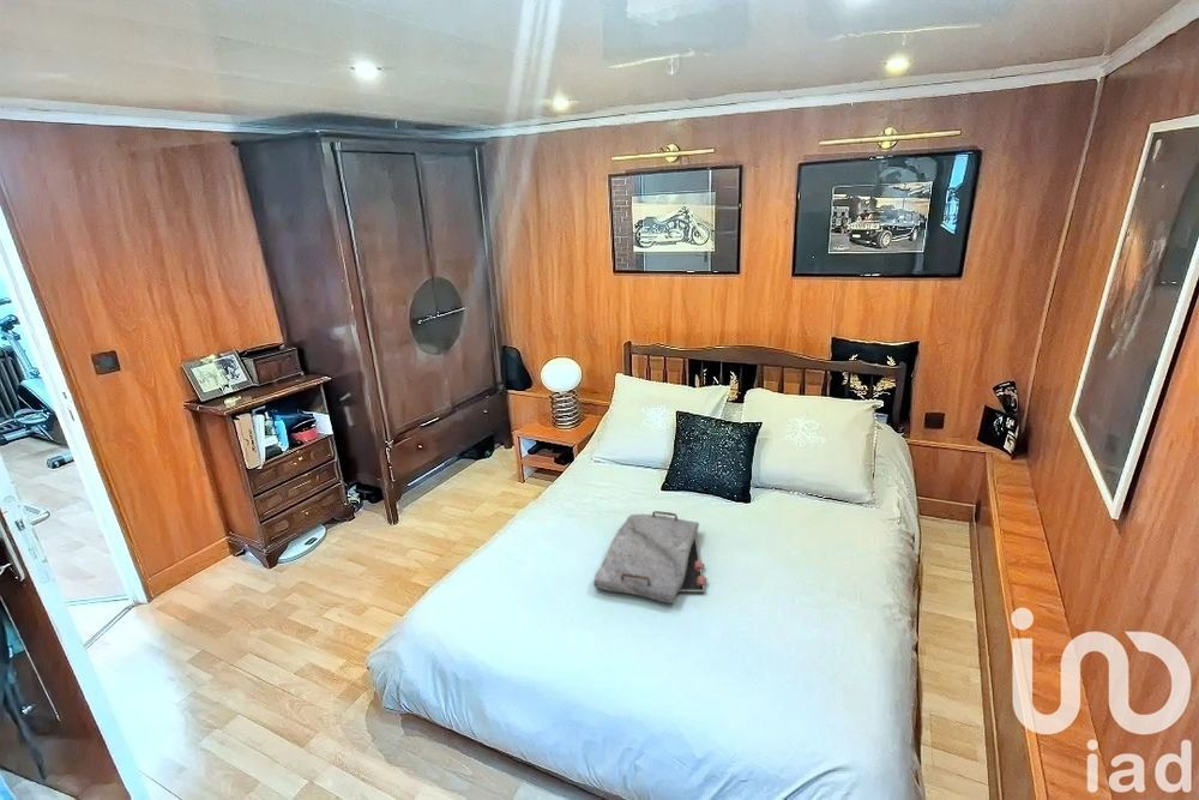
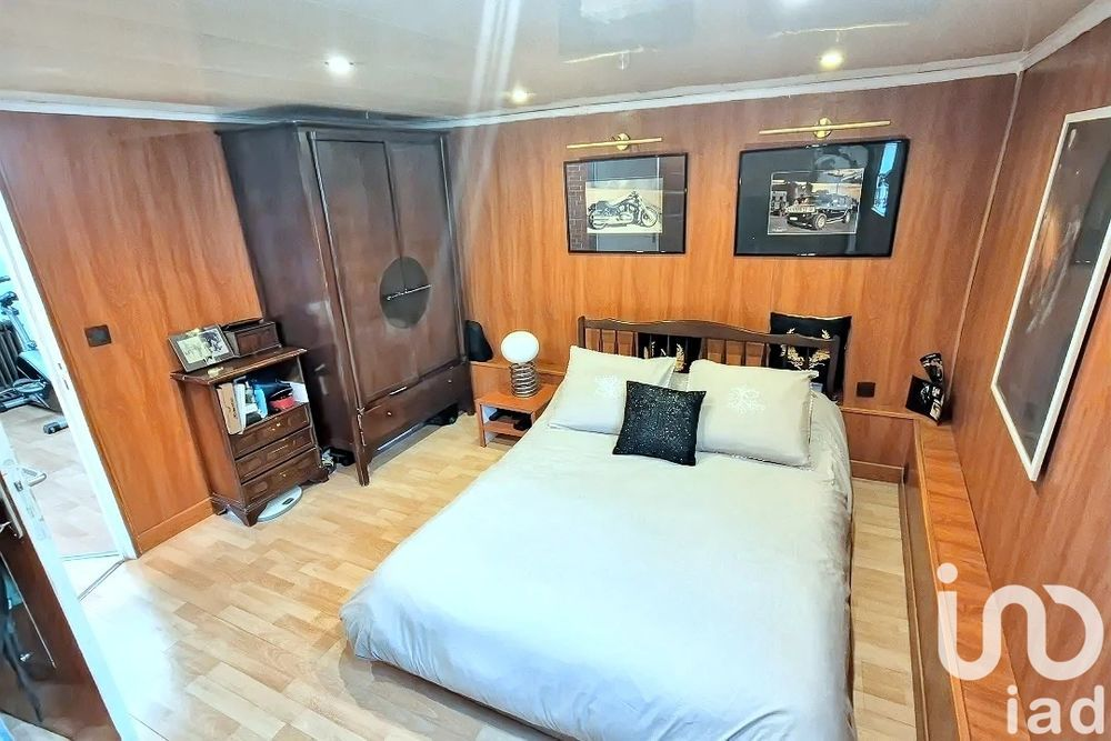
- serving tray [592,510,709,604]
